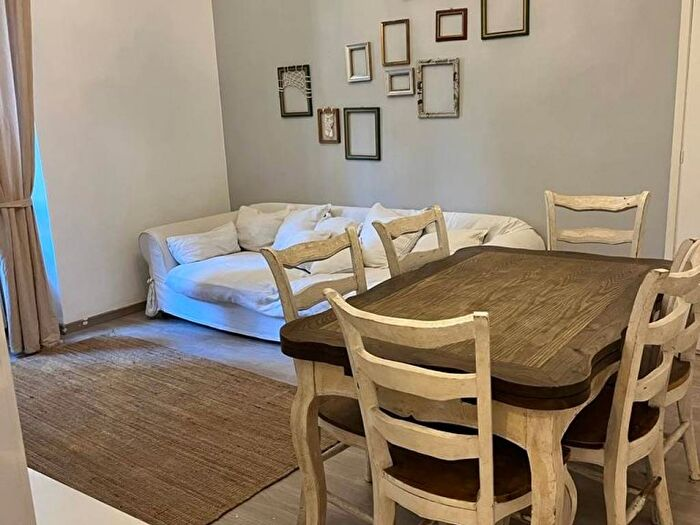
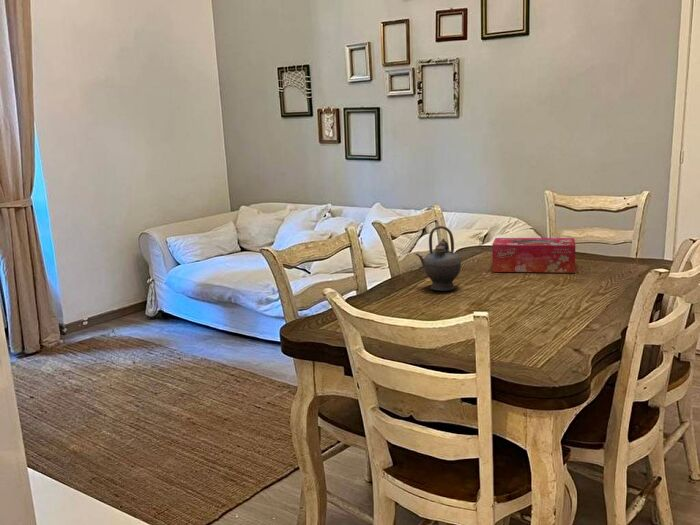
+ tissue box [491,237,576,274]
+ teapot [414,225,462,292]
